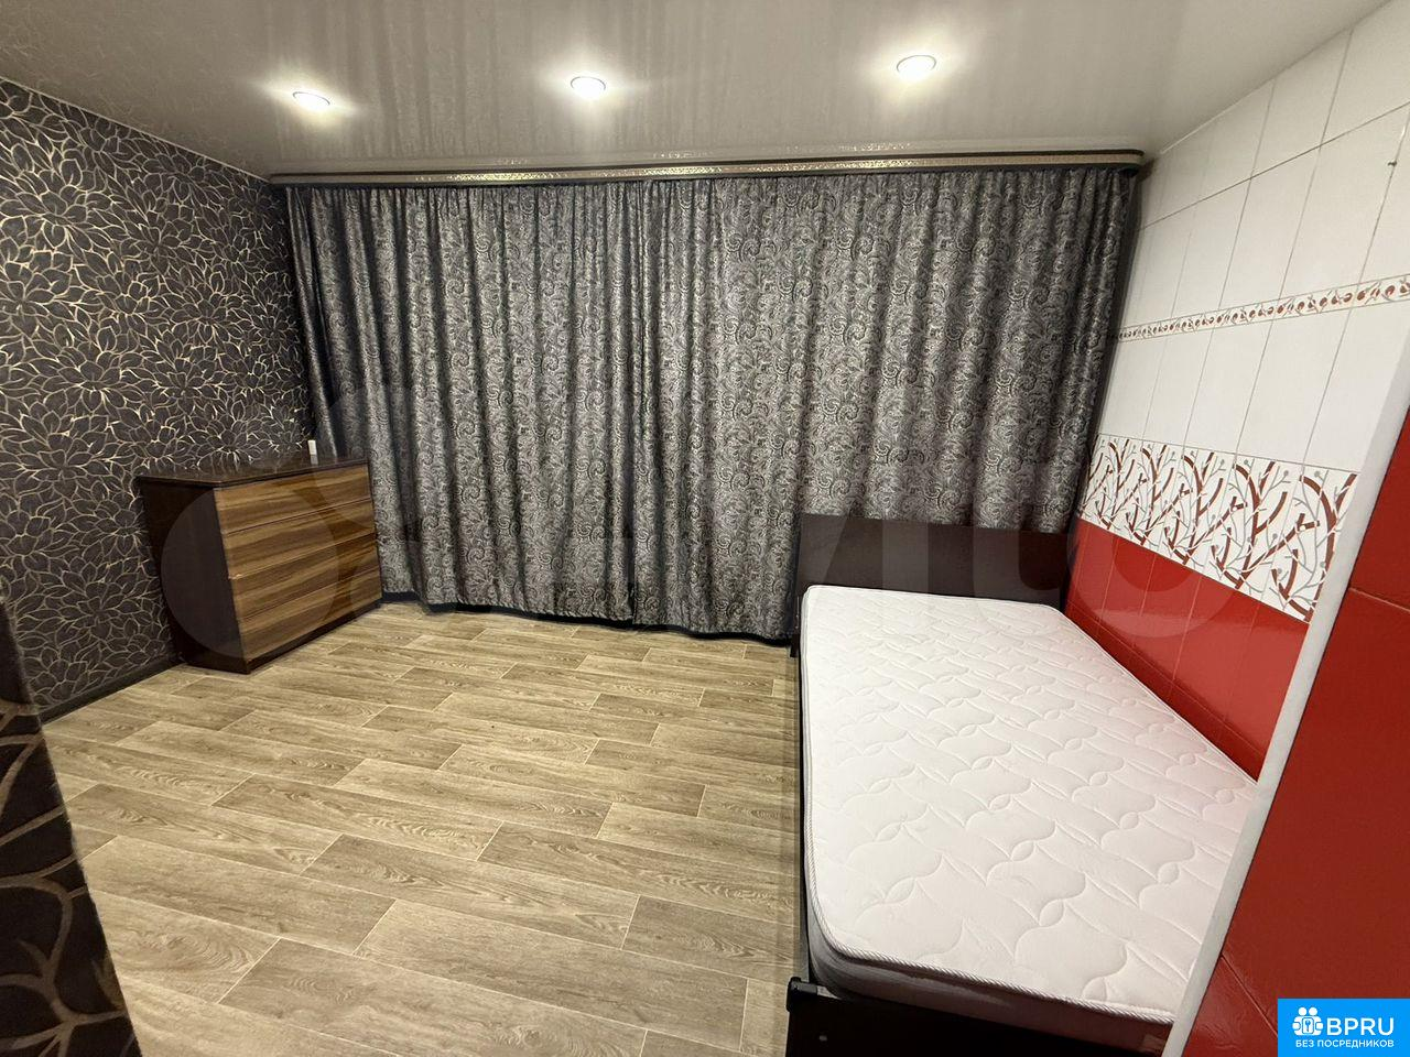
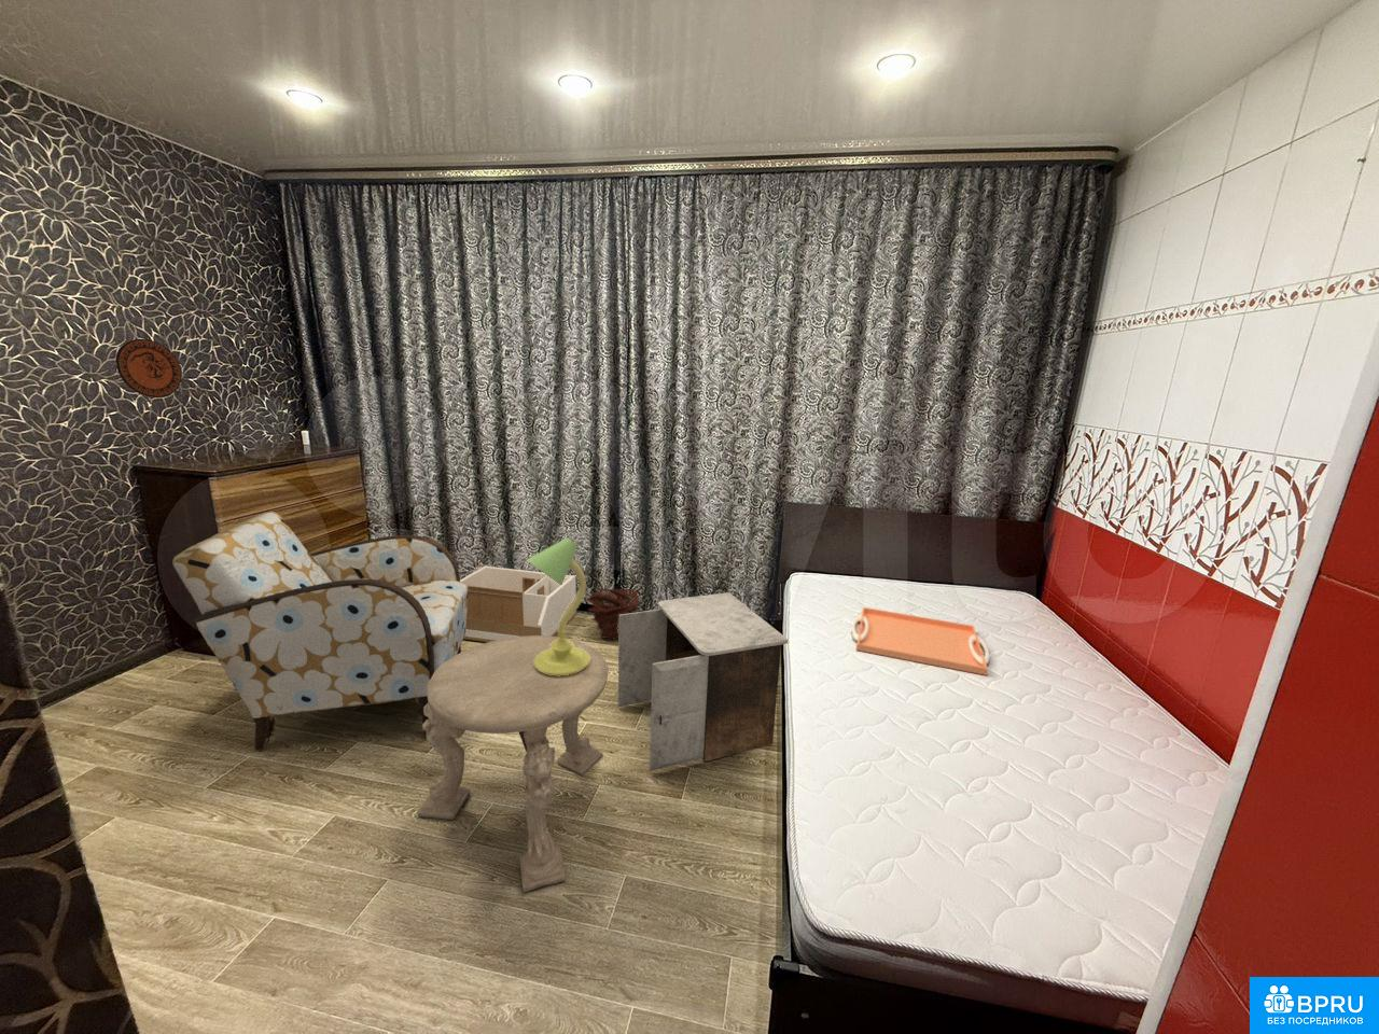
+ serving tray [851,606,991,677]
+ armchair [172,510,469,752]
+ basket [584,587,641,641]
+ table lamp [526,537,591,677]
+ storage bin [460,564,578,643]
+ nightstand [618,591,789,772]
+ decorative plate [114,338,184,399]
+ side table [417,635,610,894]
